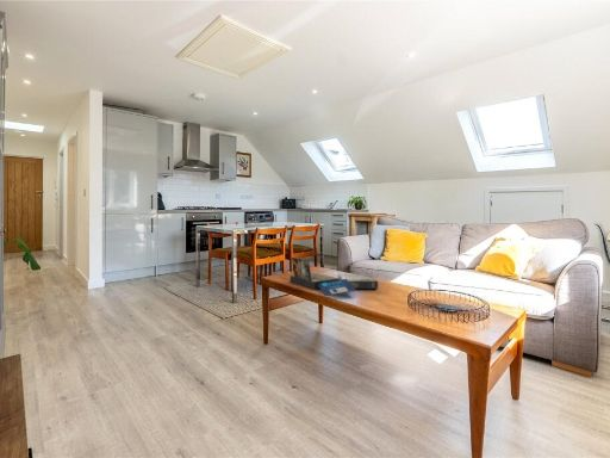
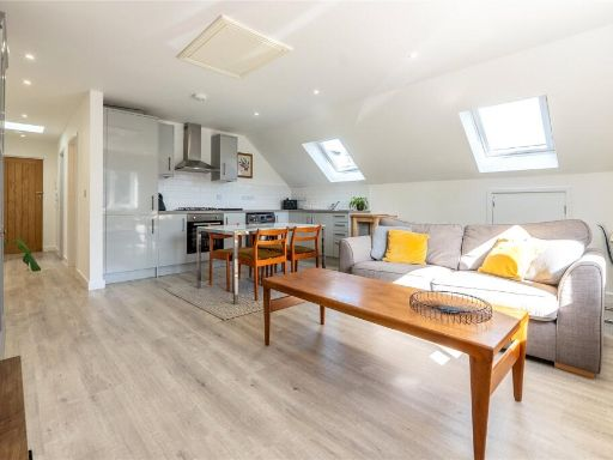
- board game [290,256,379,297]
